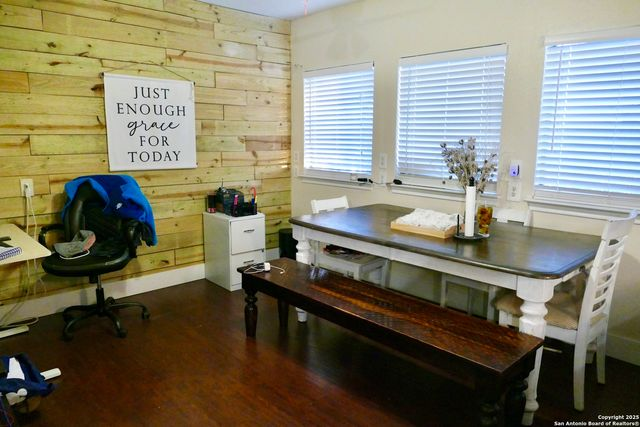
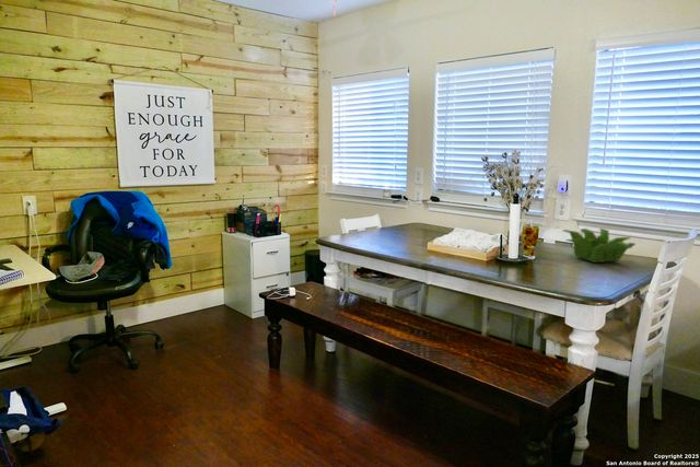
+ plant [562,227,637,264]
